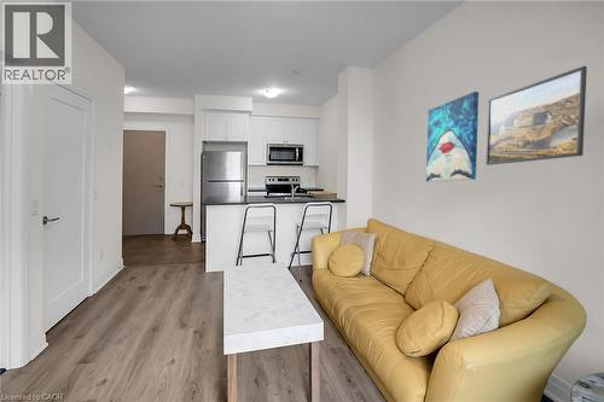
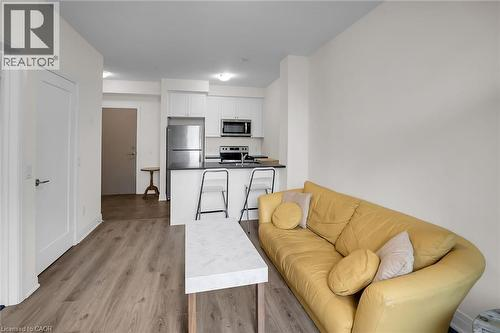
- wall art [425,91,480,182]
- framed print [486,65,588,167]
